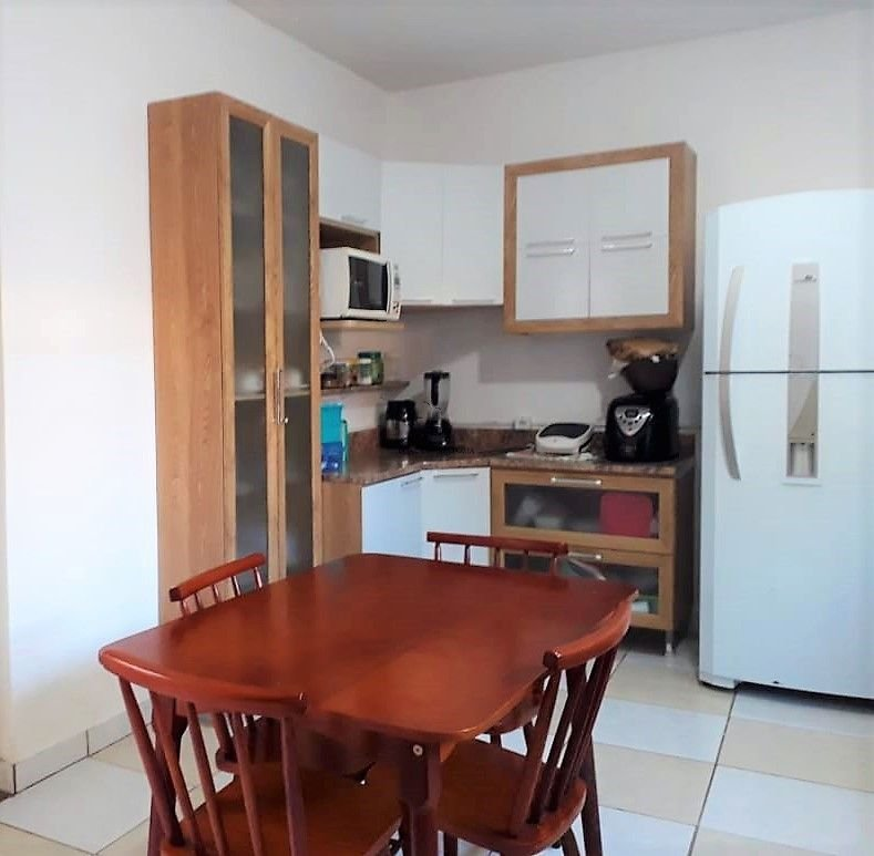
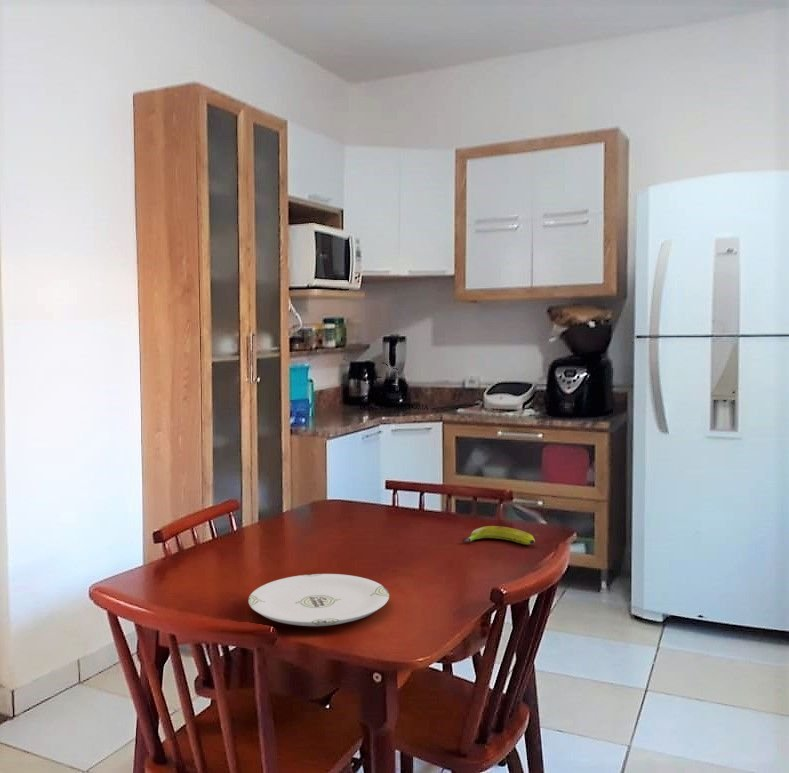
+ plate [247,573,390,627]
+ banana [462,525,536,545]
